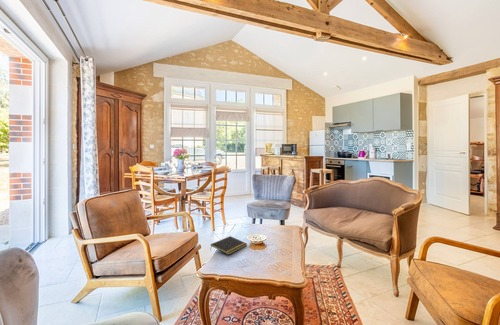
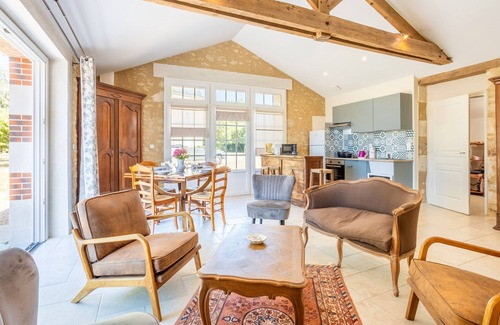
- notepad [209,235,248,256]
